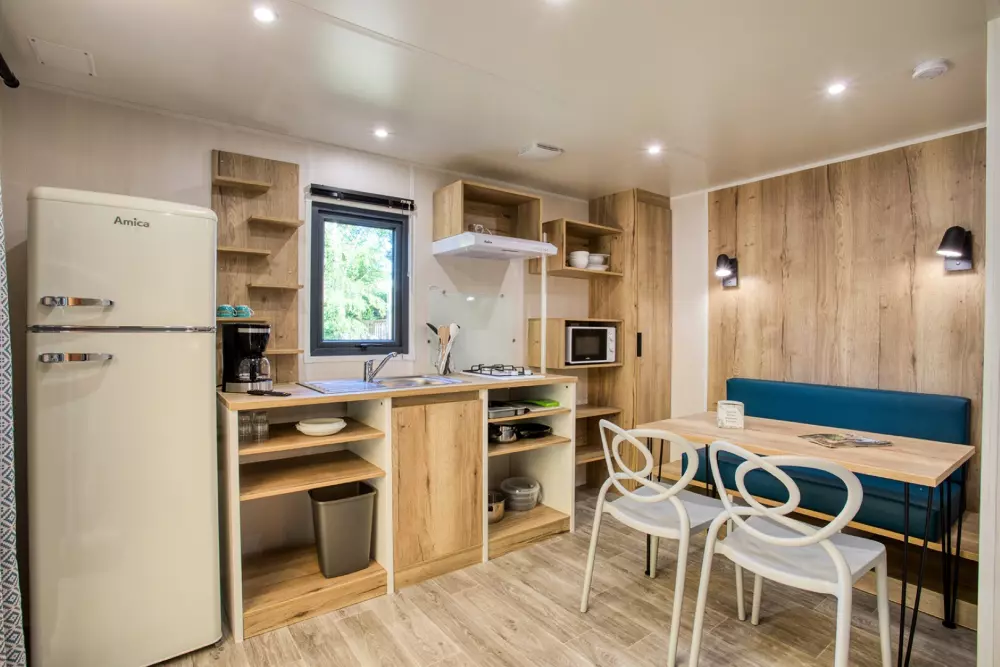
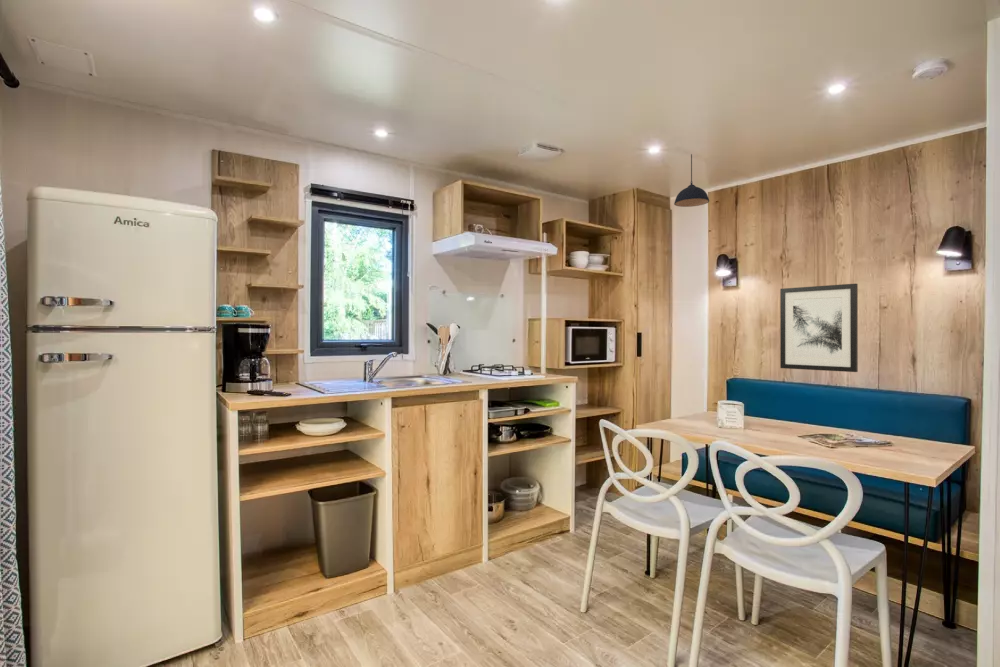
+ wall art [779,283,859,373]
+ pendant light [673,153,710,208]
